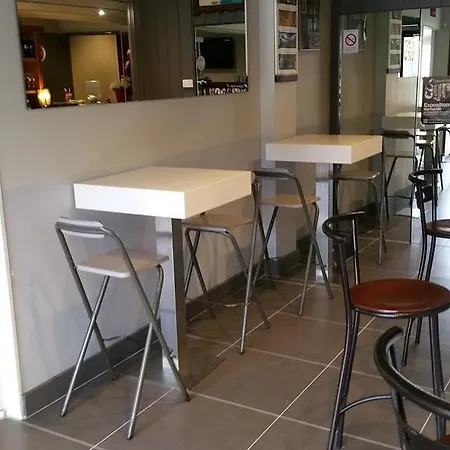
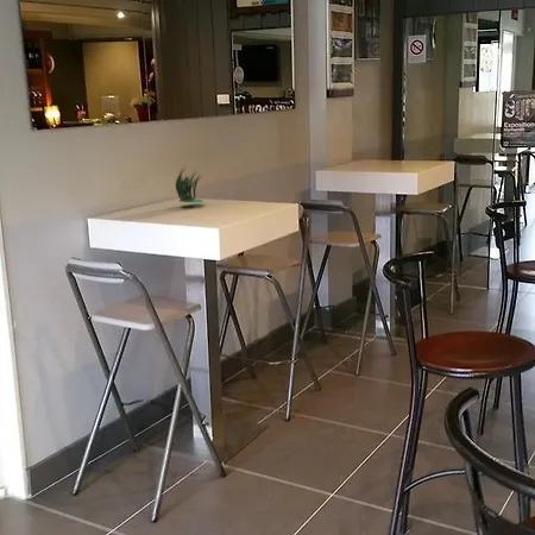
+ succulent plant [175,165,204,203]
